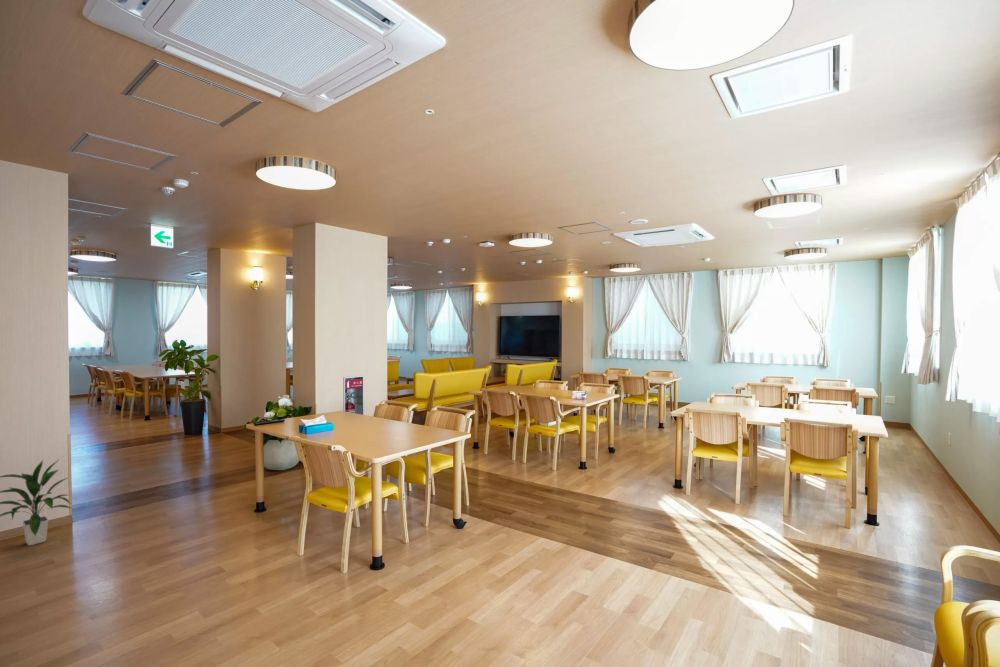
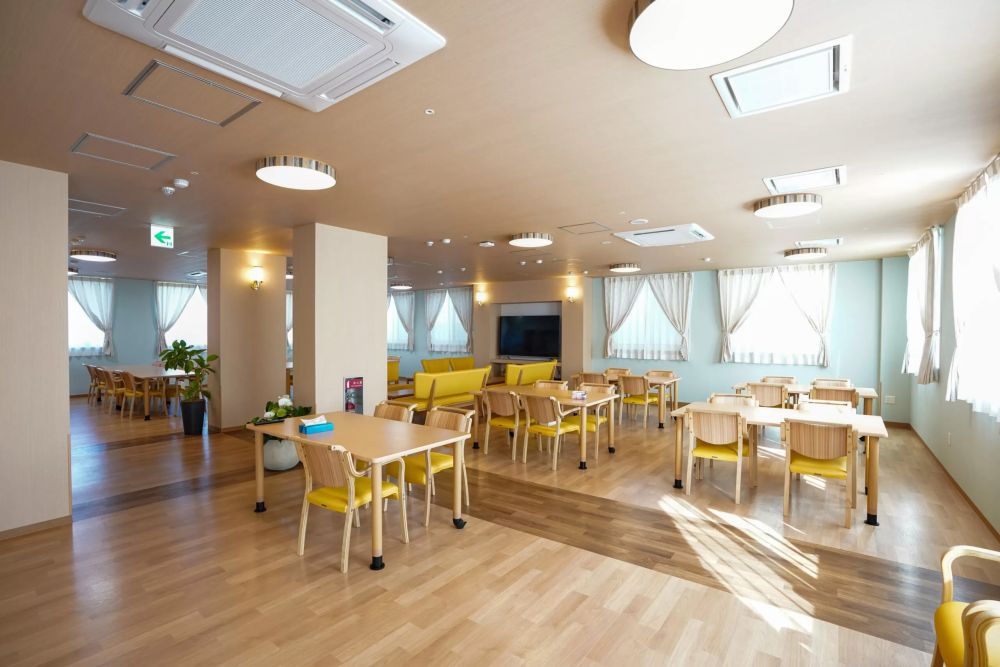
- indoor plant [0,459,74,547]
